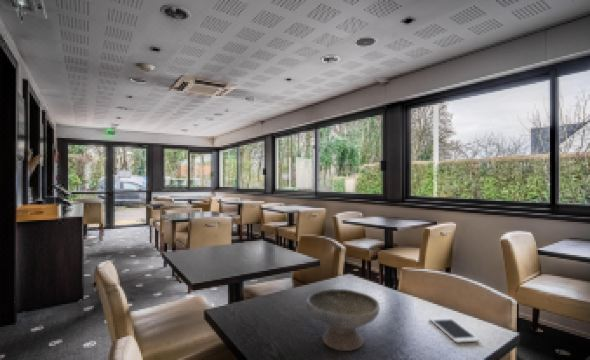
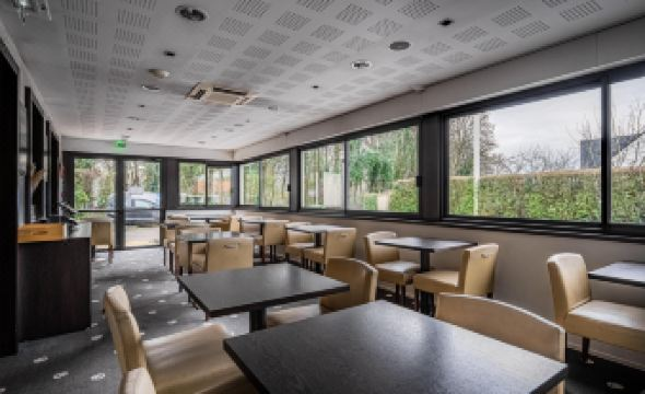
- bowl [305,288,381,352]
- cell phone [428,316,480,344]
